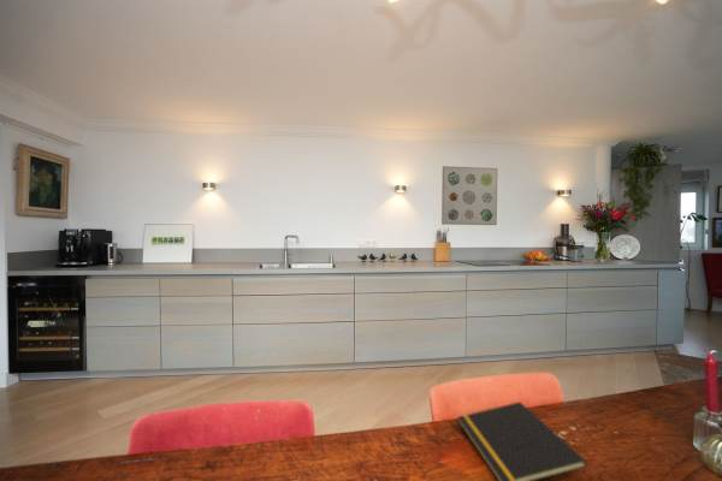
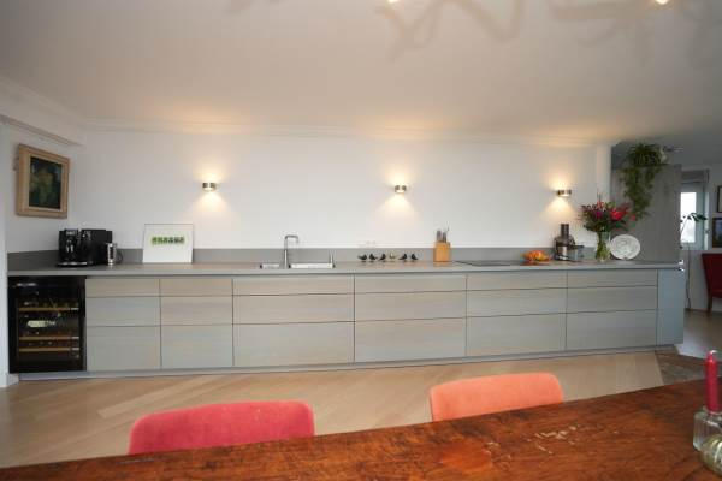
- notepad [457,400,588,481]
- wall art [440,165,498,226]
